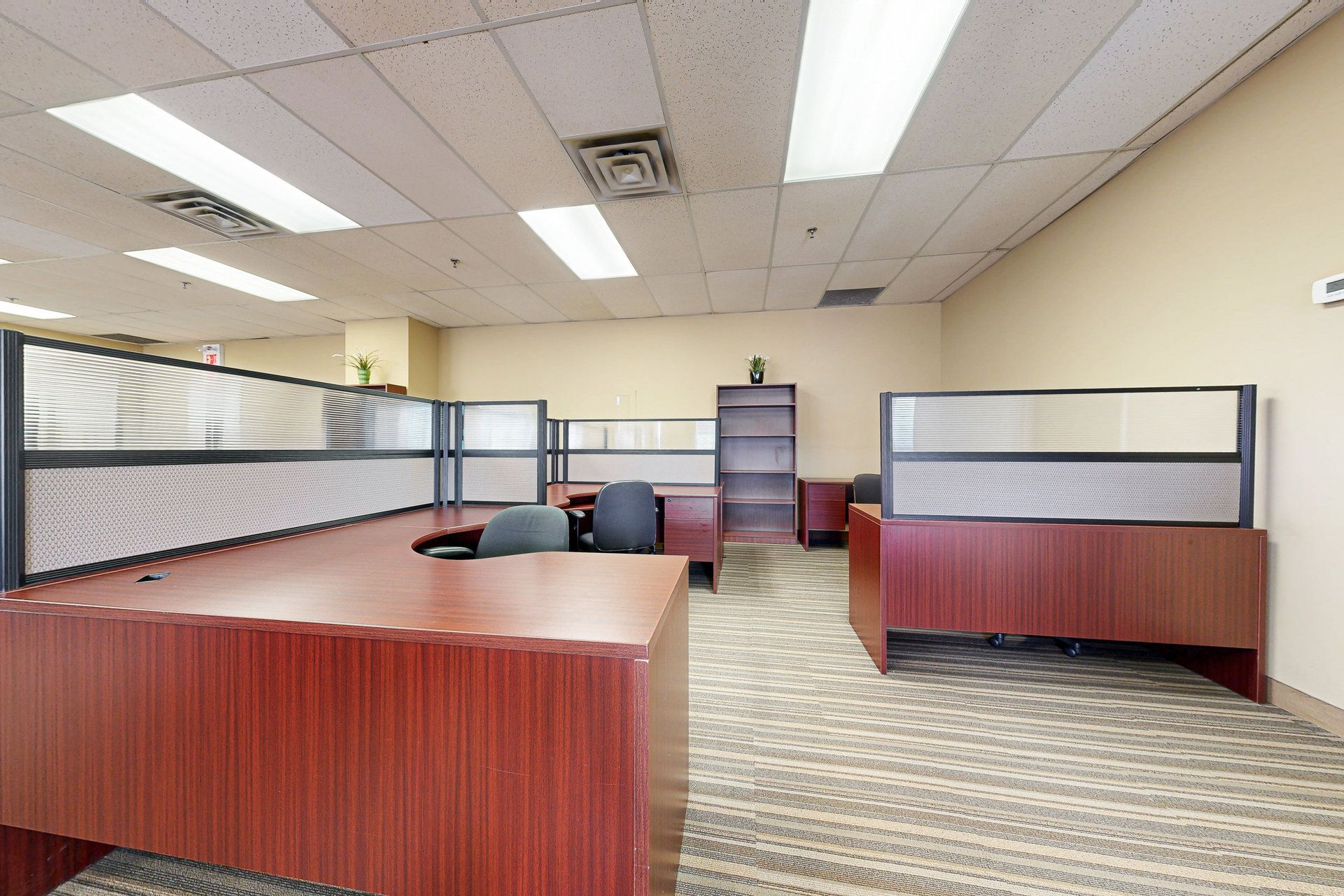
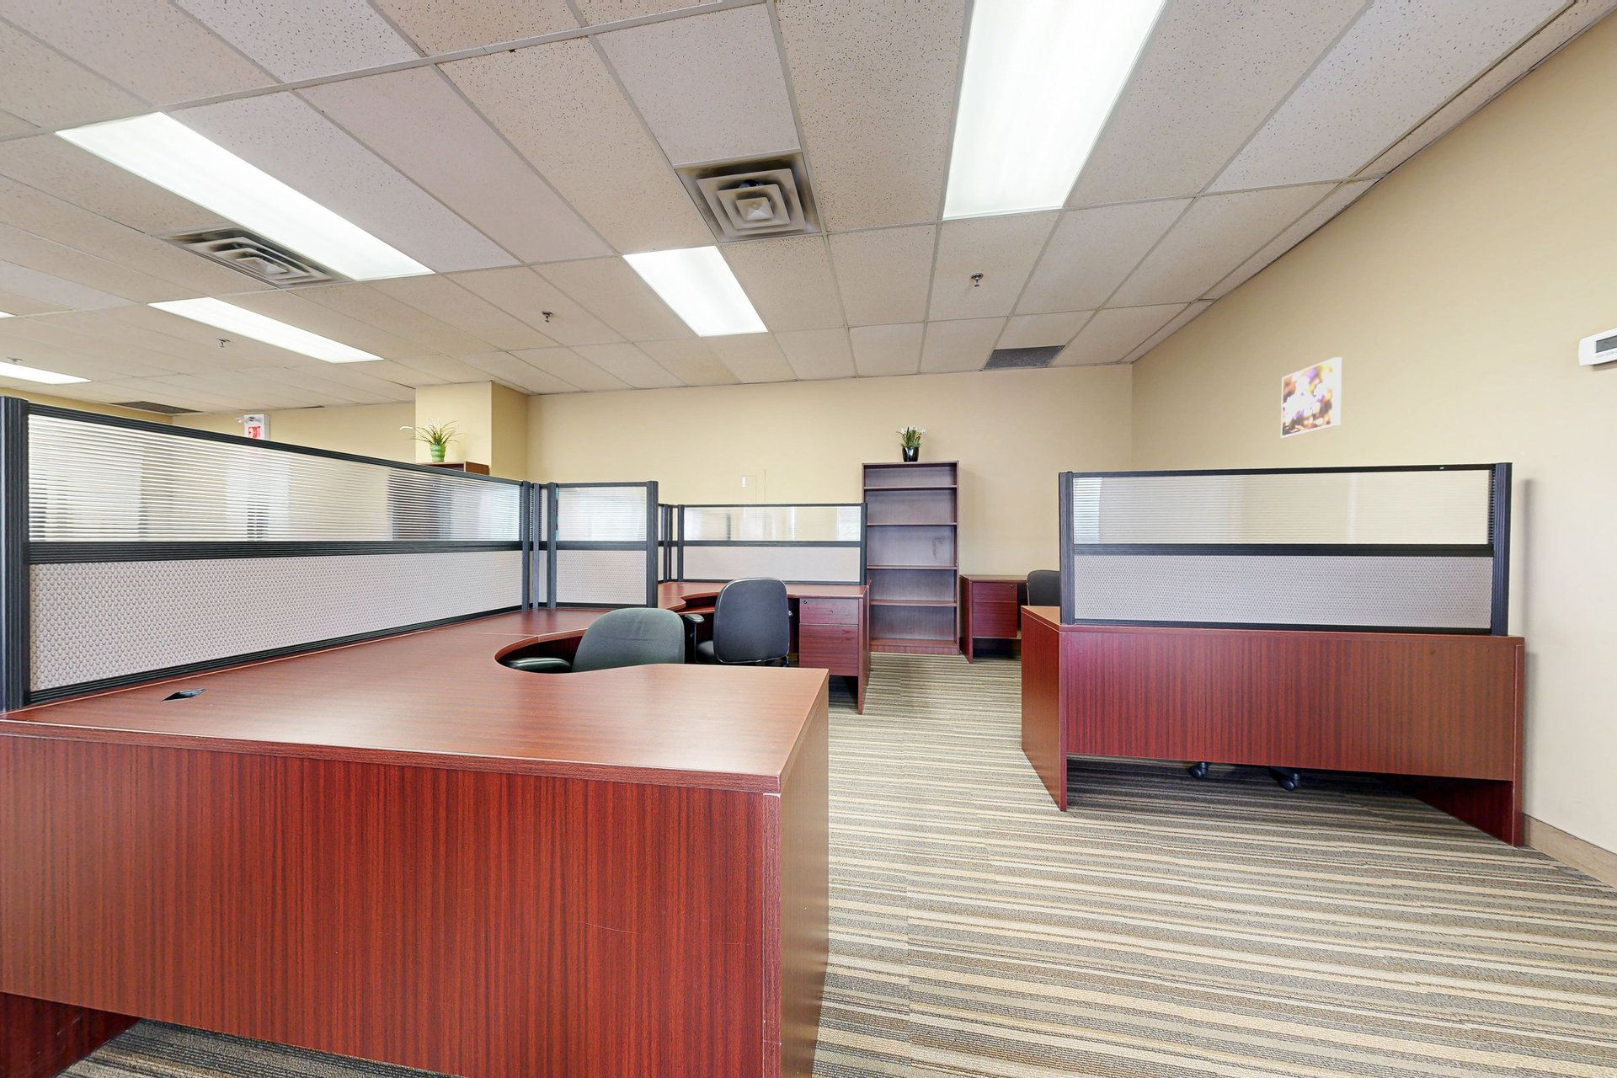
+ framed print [1280,356,1343,438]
